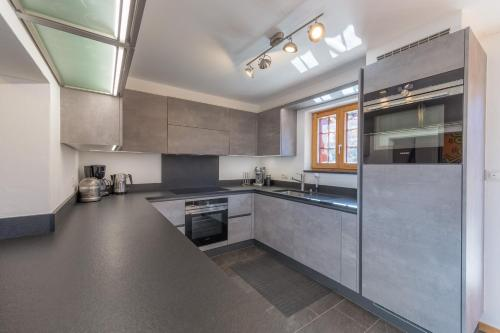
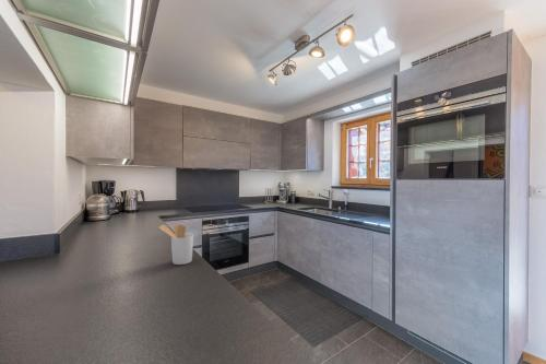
+ utensil holder [158,223,194,266]
